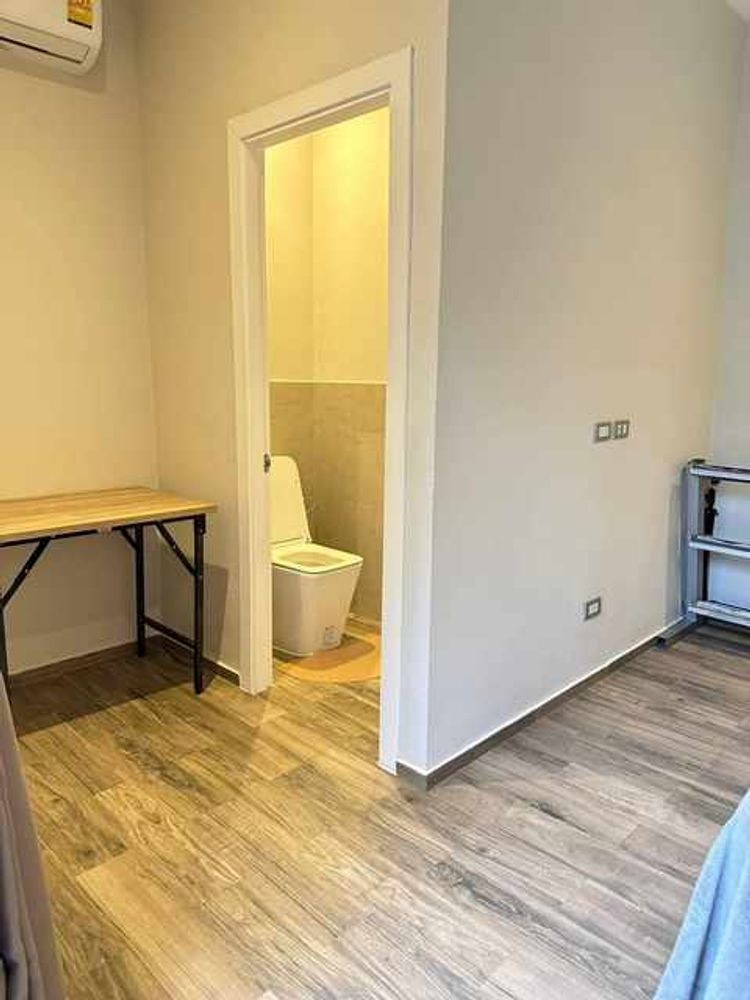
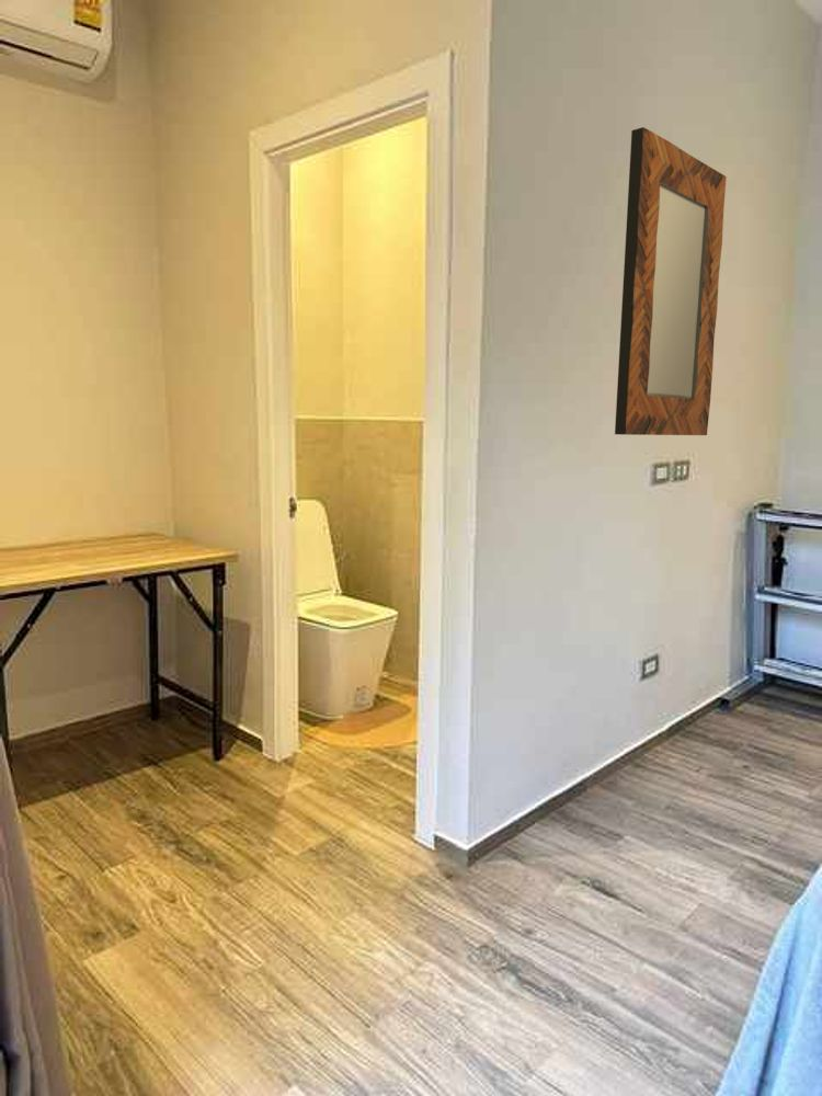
+ home mirror [614,126,728,436]
